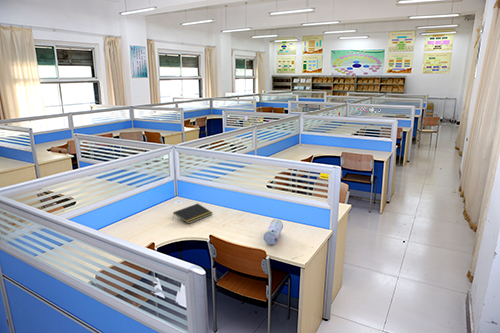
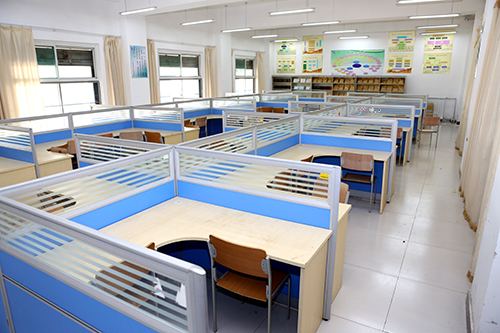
- pencil case [262,218,284,246]
- notepad [172,203,214,225]
